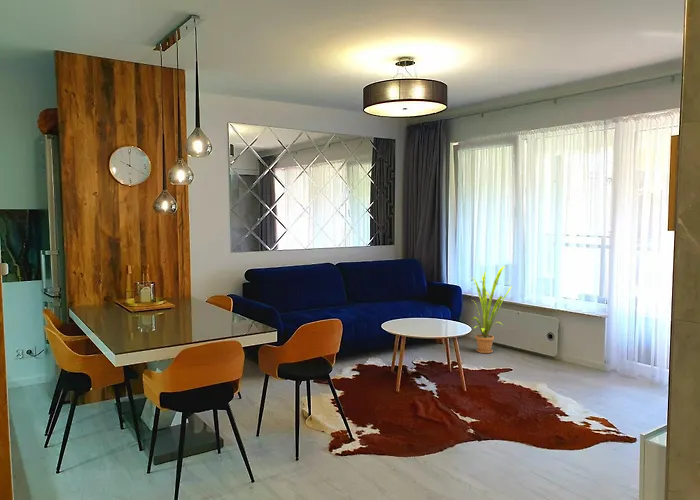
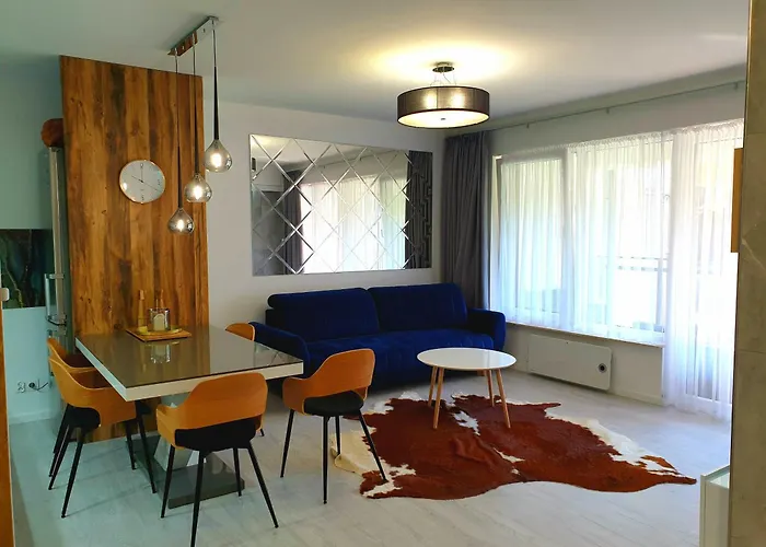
- house plant [468,265,514,354]
